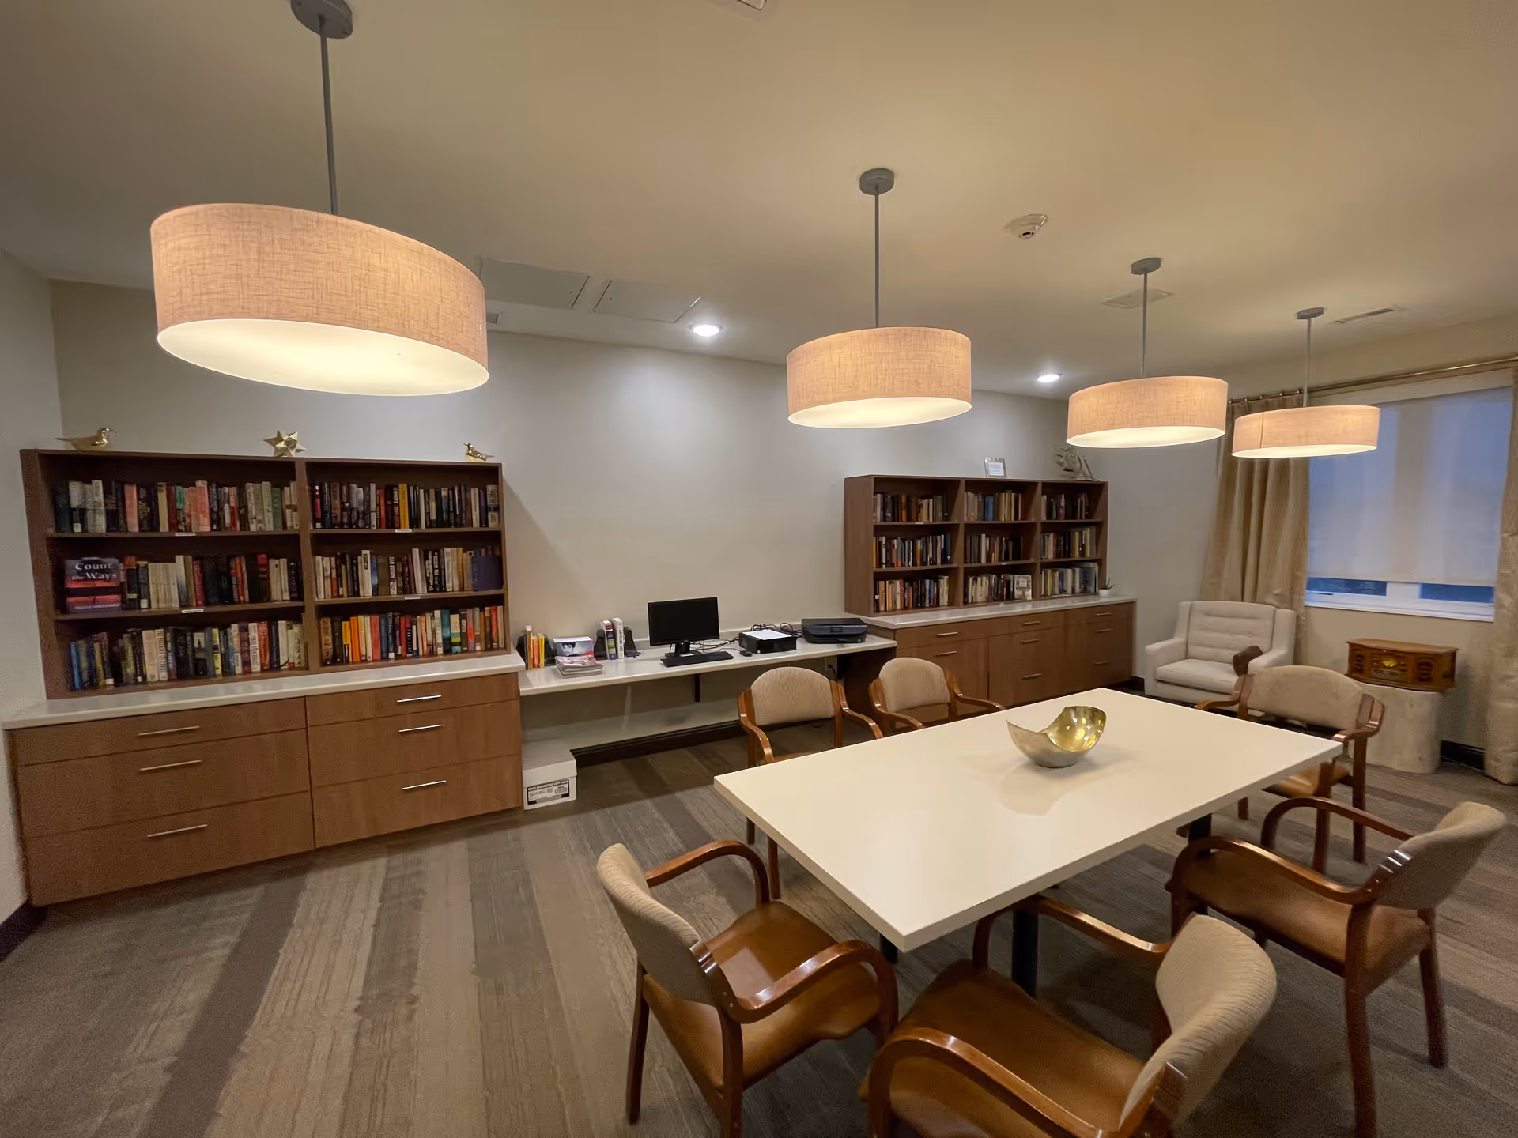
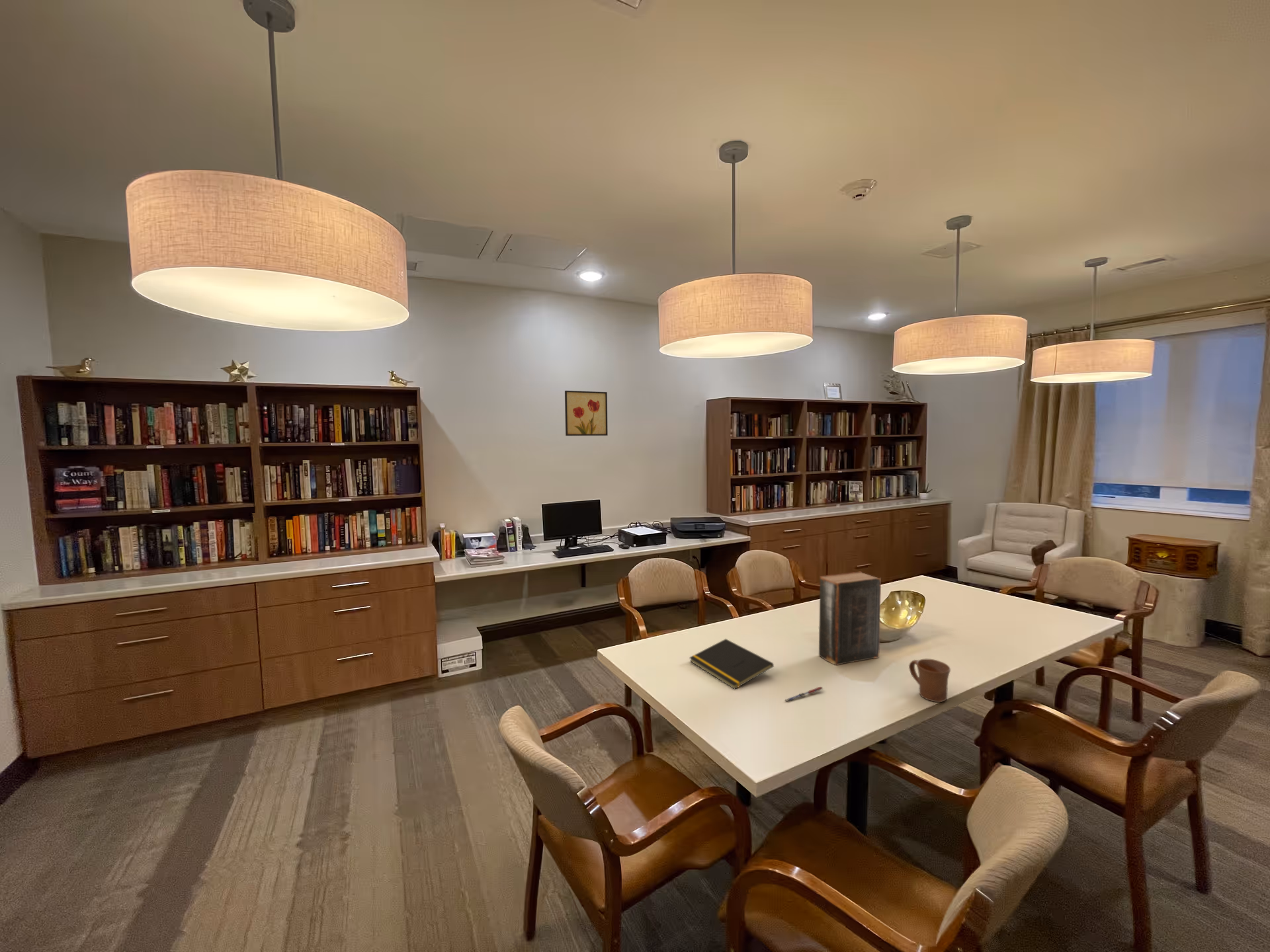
+ pen [784,686,824,703]
+ book [818,571,882,666]
+ mug [908,658,951,703]
+ notepad [689,638,775,690]
+ wall art [564,390,609,436]
